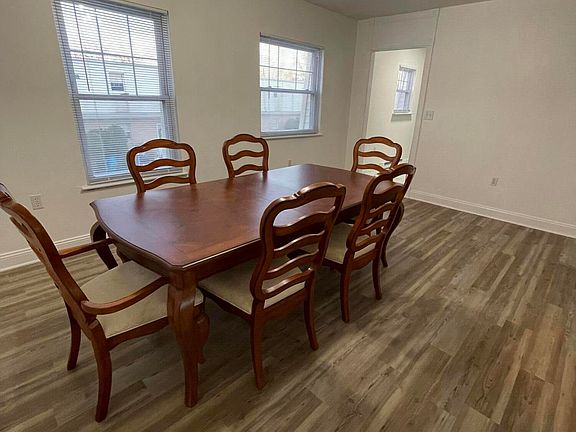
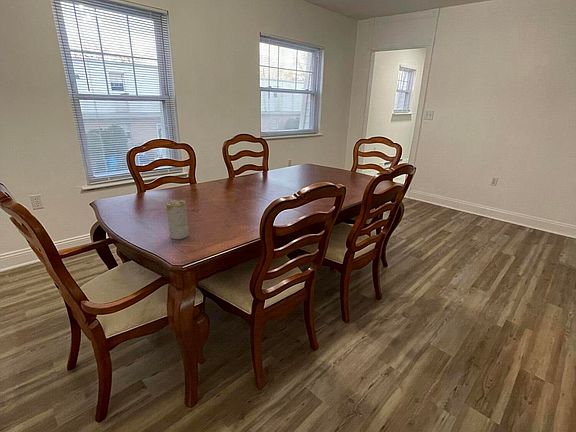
+ candle [165,199,189,240]
